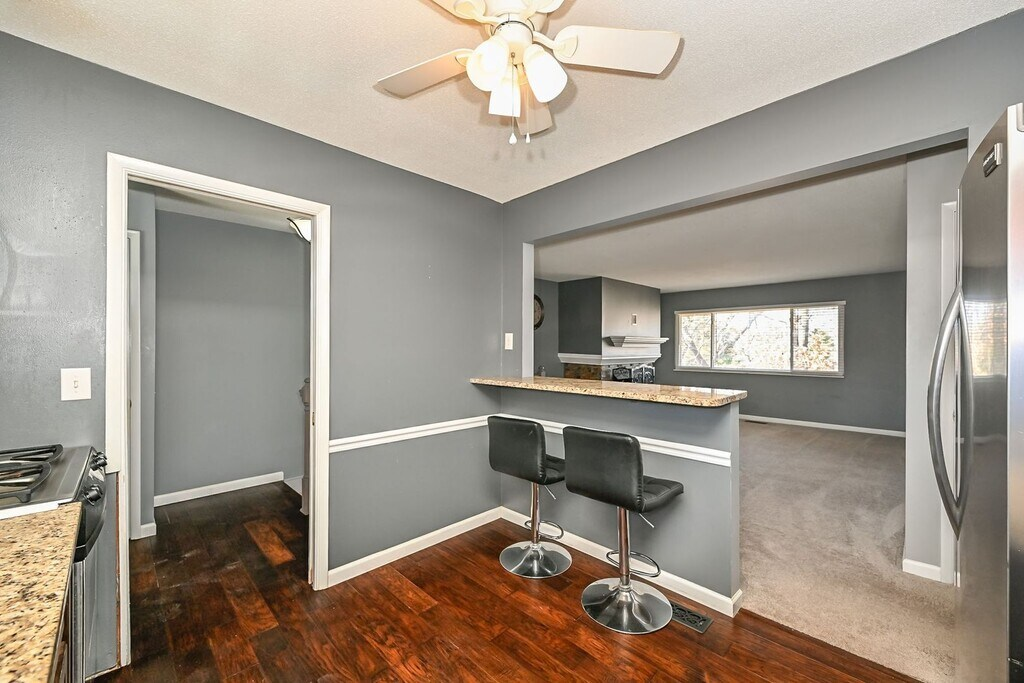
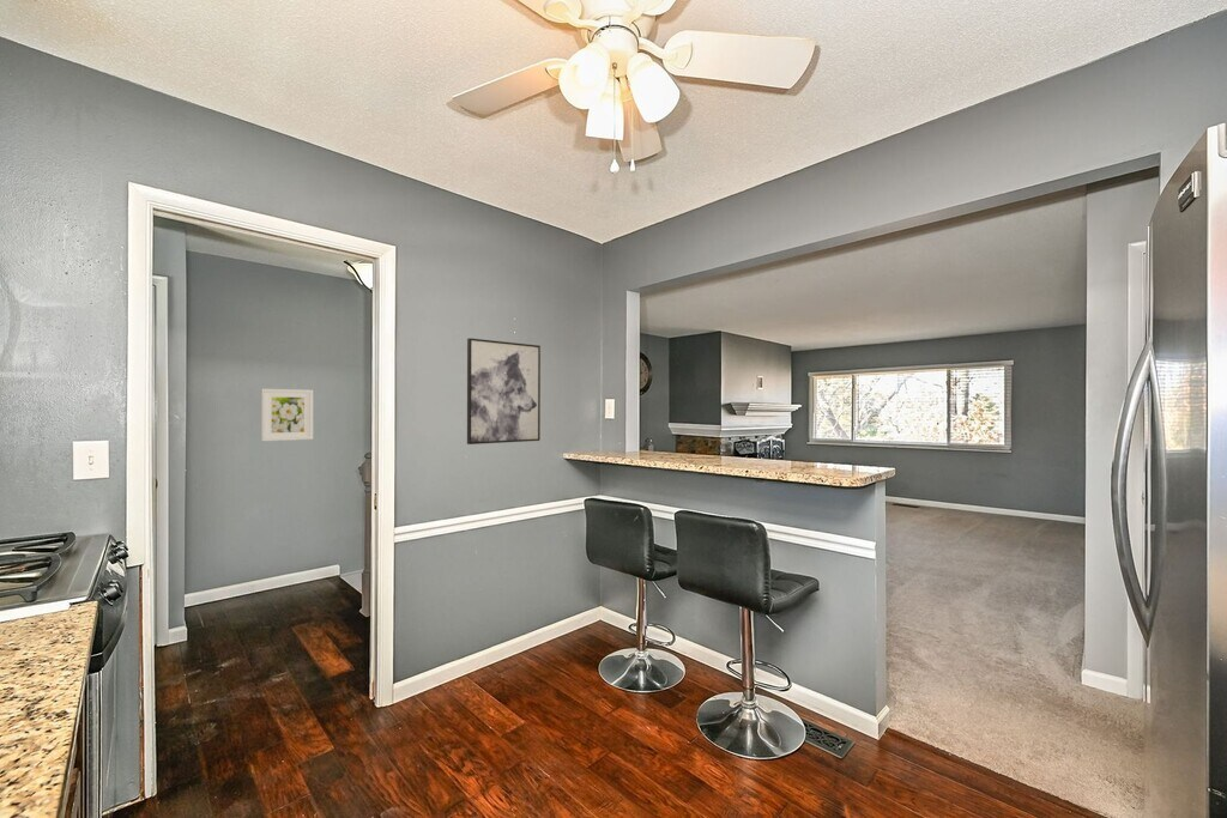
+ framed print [260,388,314,442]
+ wall art [466,337,542,446]
